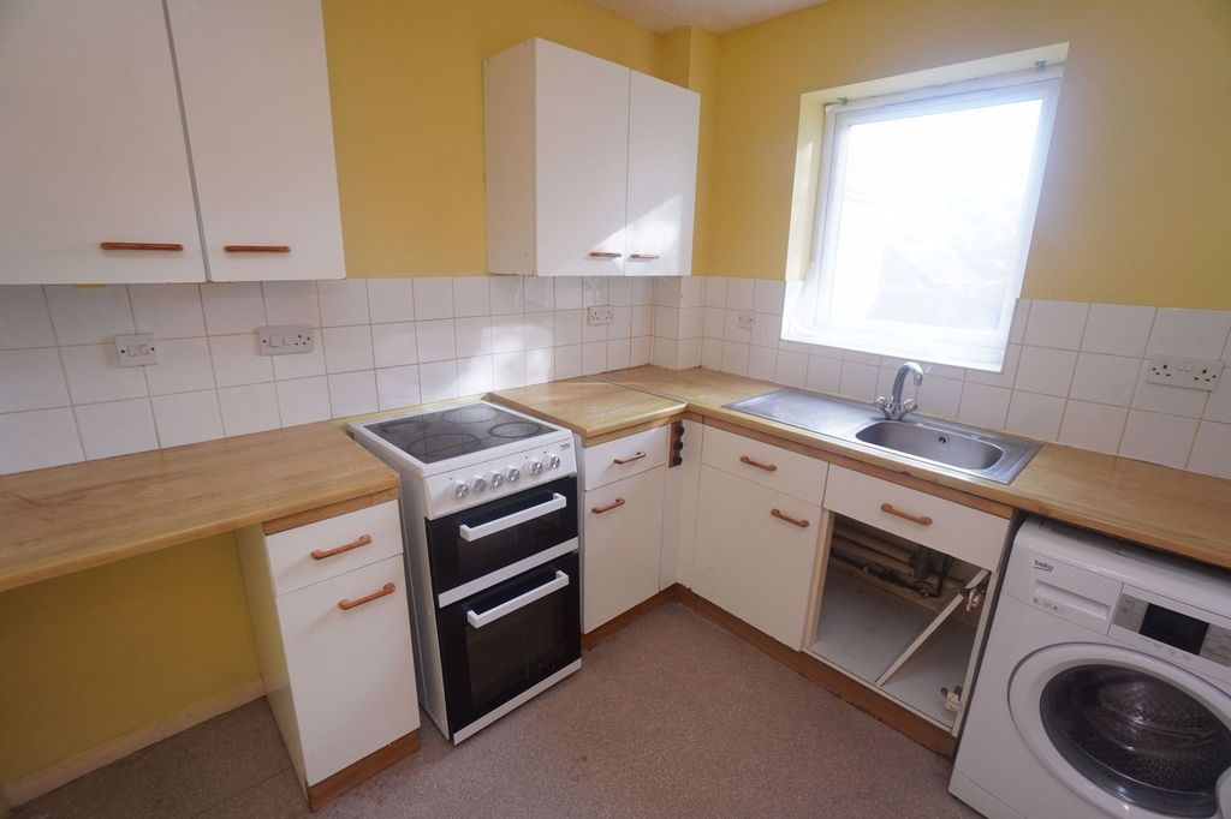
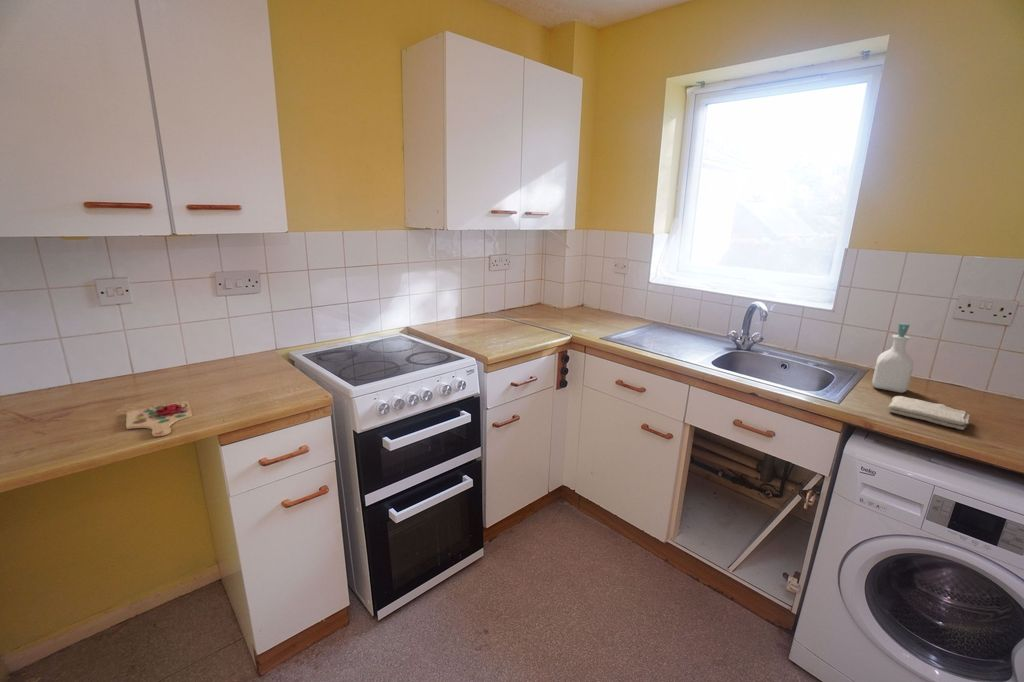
+ washcloth [887,395,971,431]
+ cutting board [125,398,193,437]
+ soap bottle [871,322,914,394]
